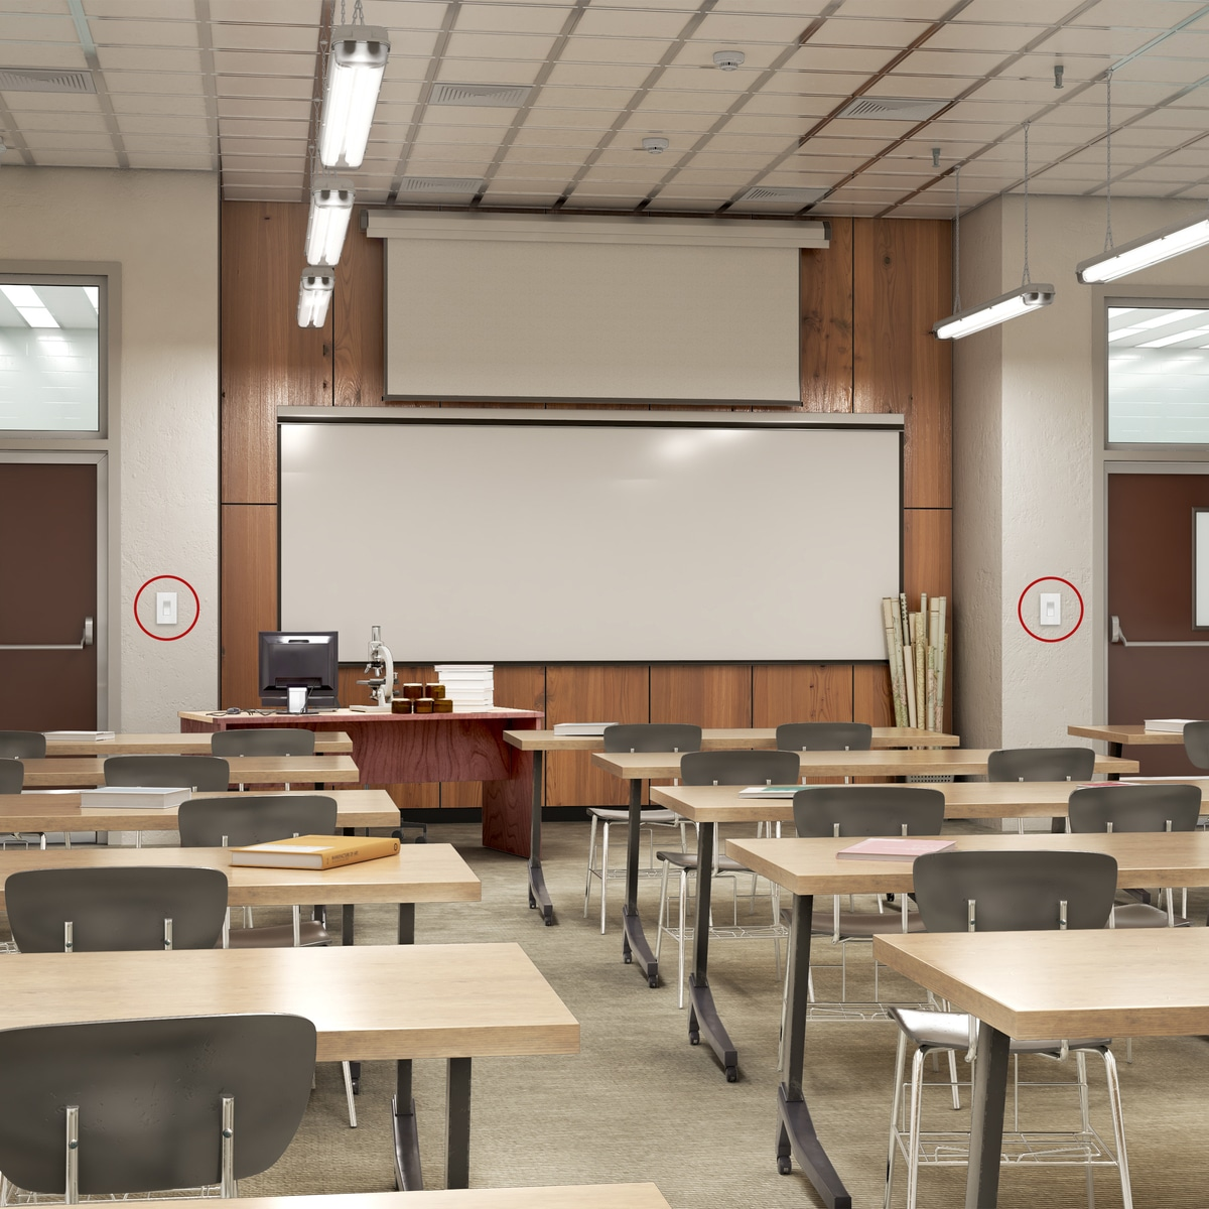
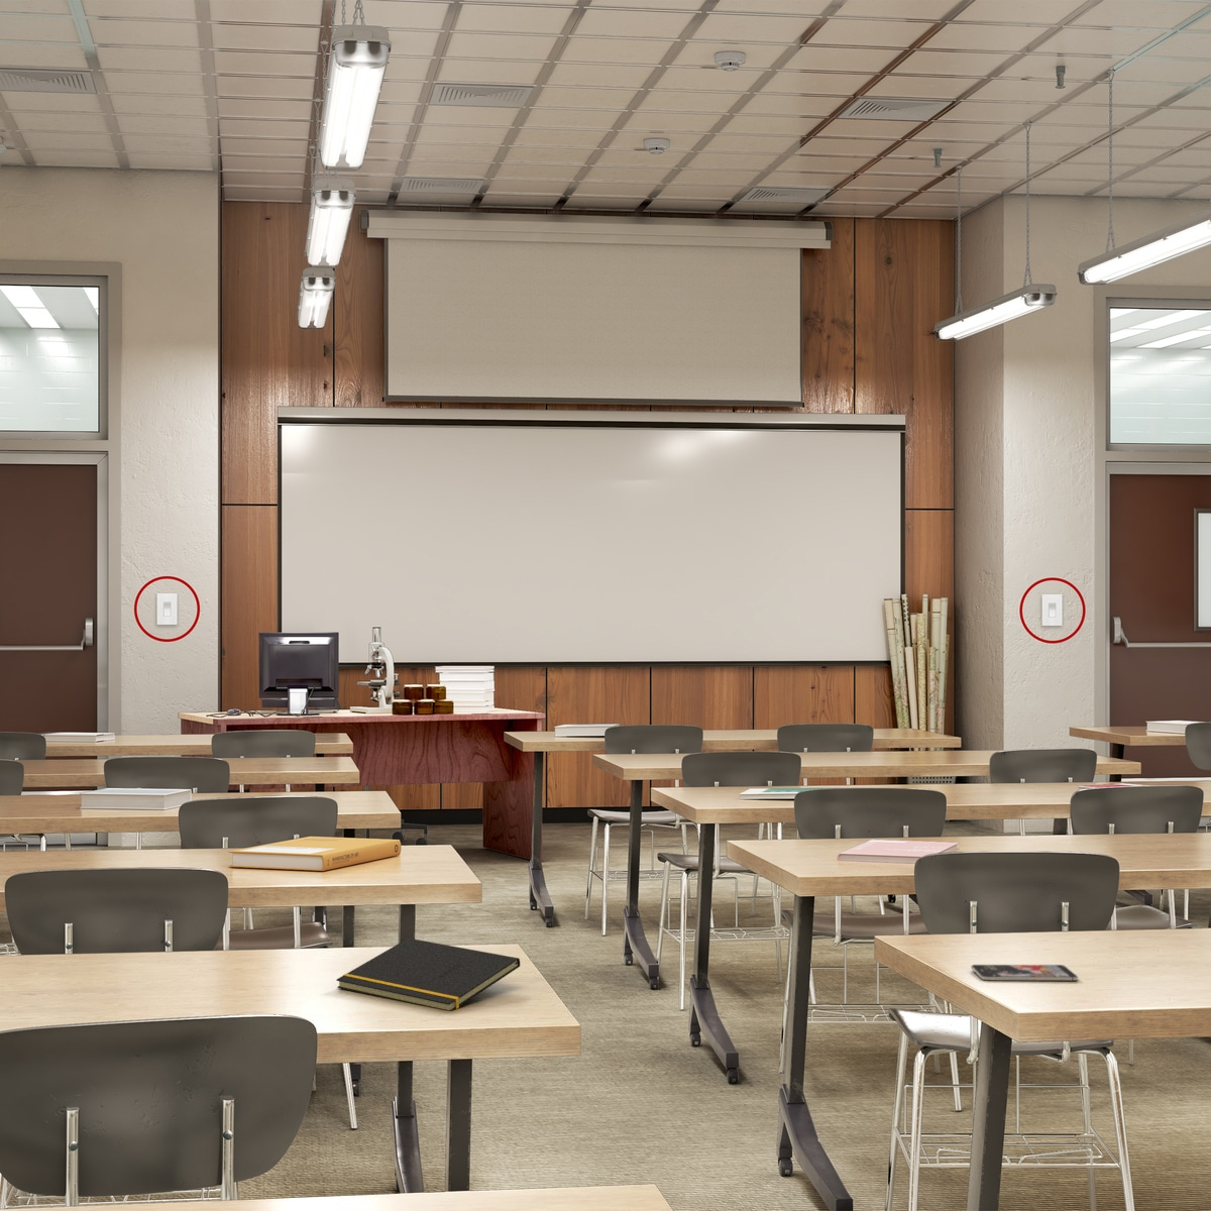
+ smartphone [970,964,1079,981]
+ notepad [335,937,521,1012]
